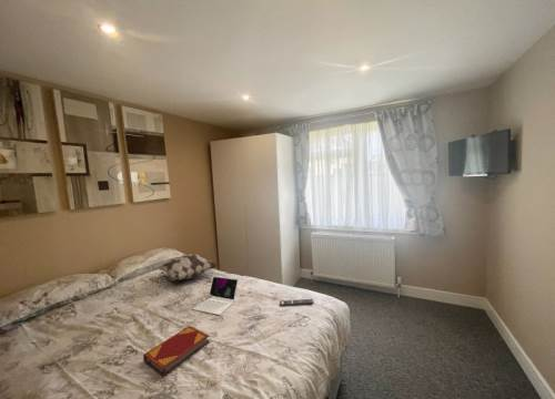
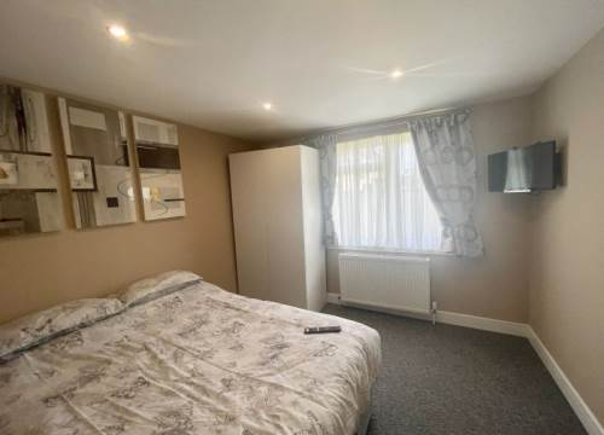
- decorative pillow [157,253,219,282]
- hardback book [142,325,211,378]
- laptop [192,275,240,316]
